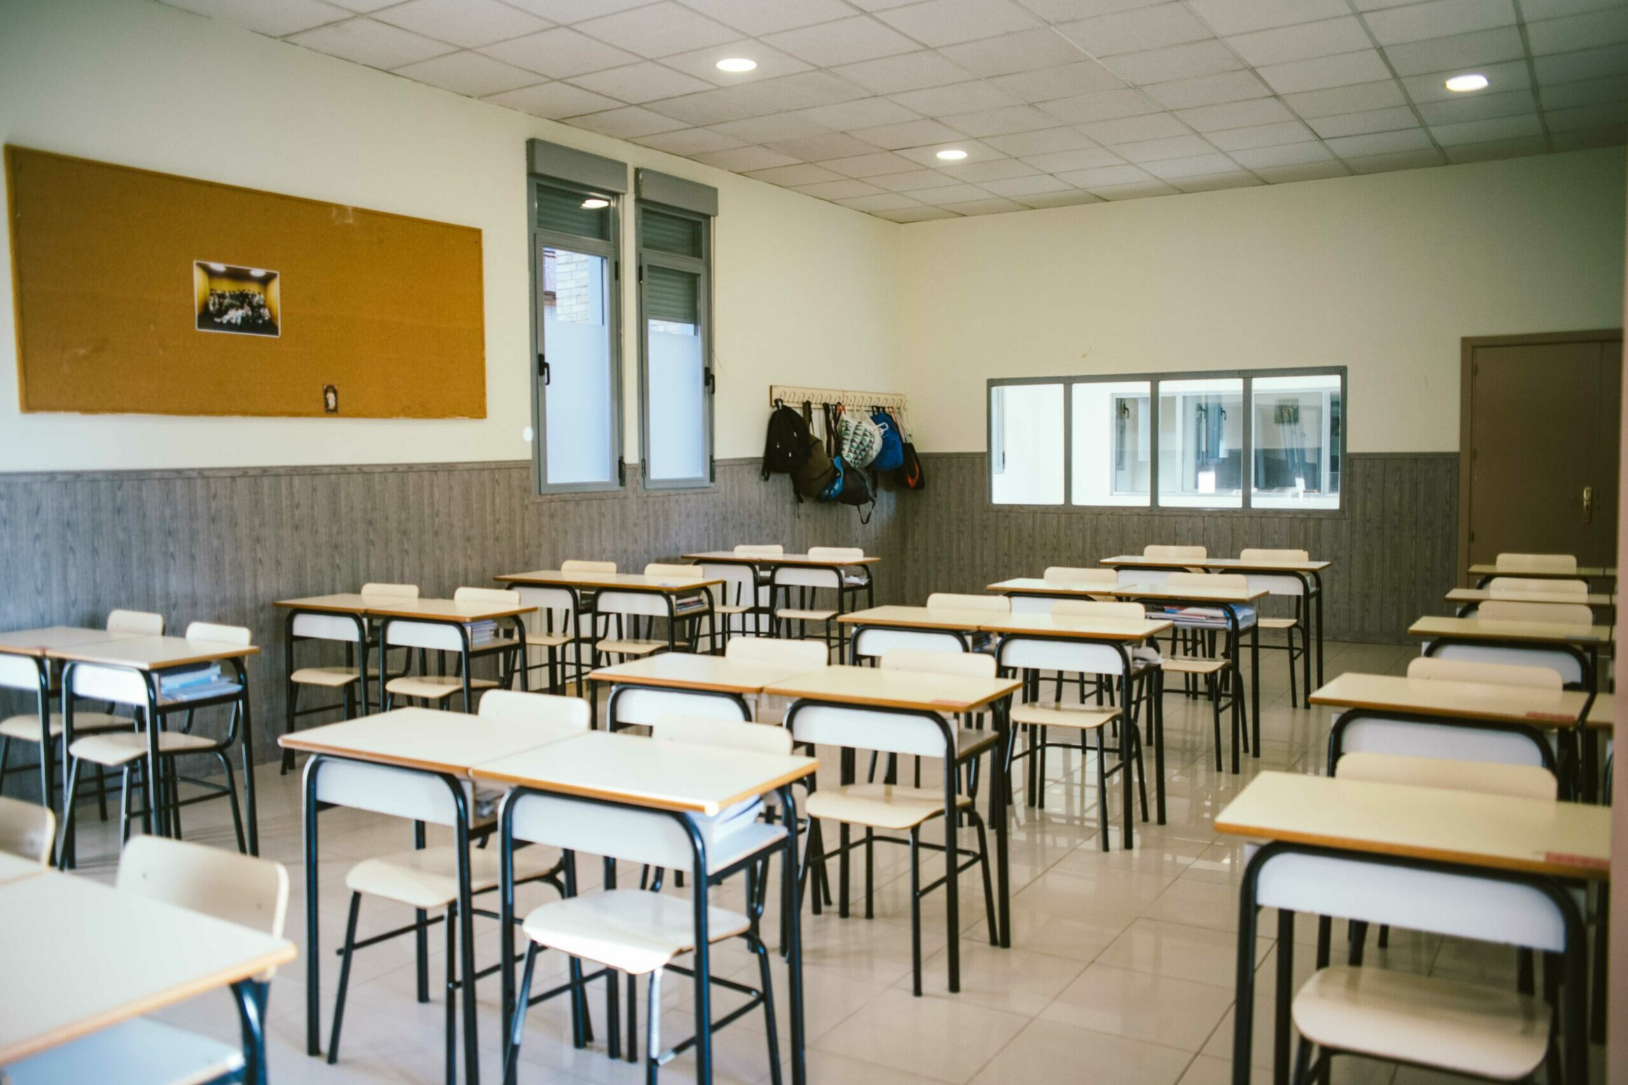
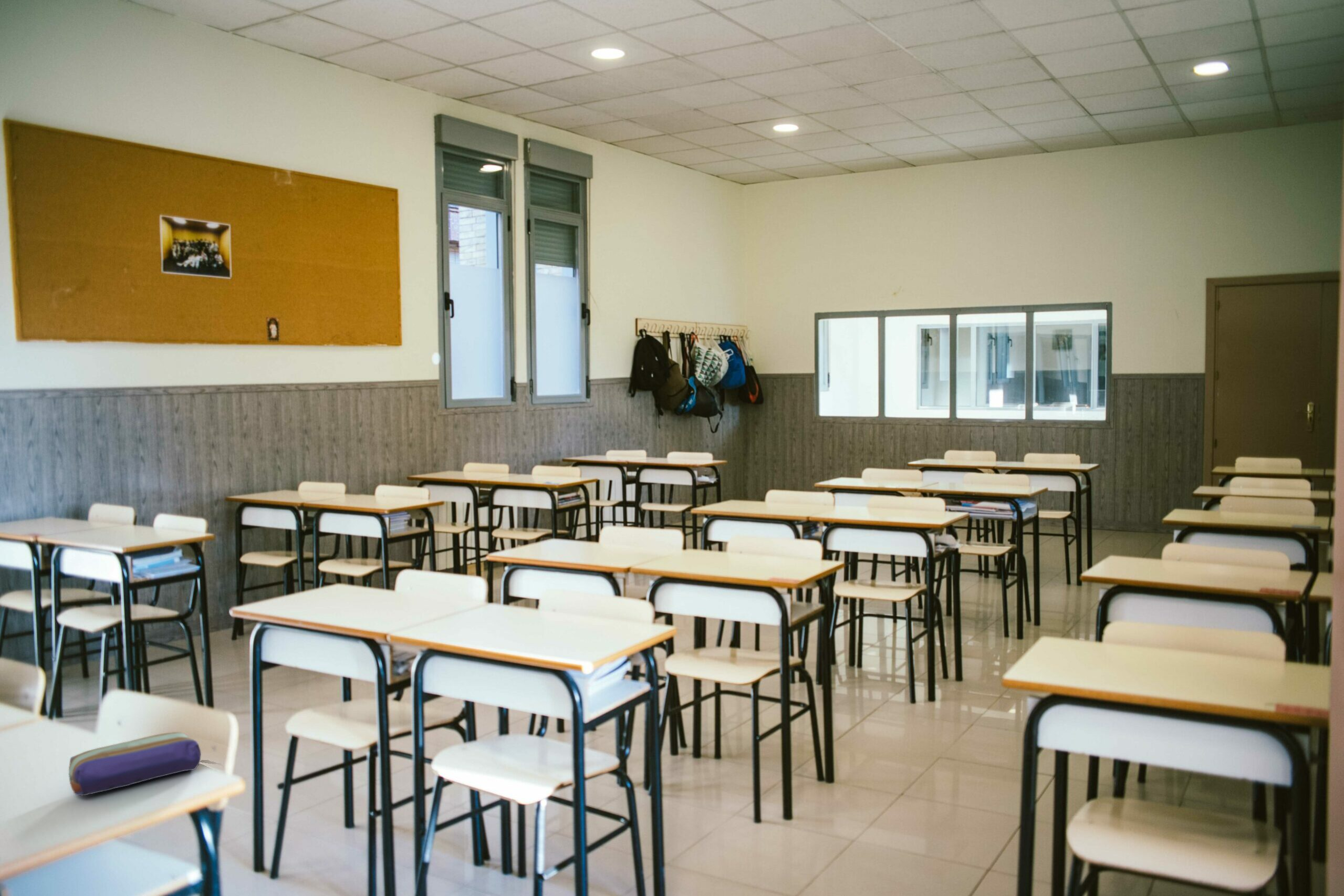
+ pencil case [68,732,202,796]
